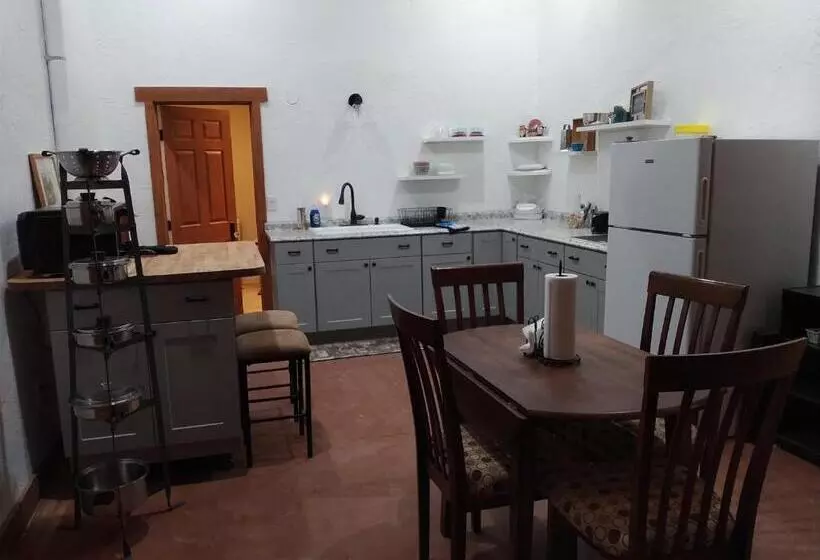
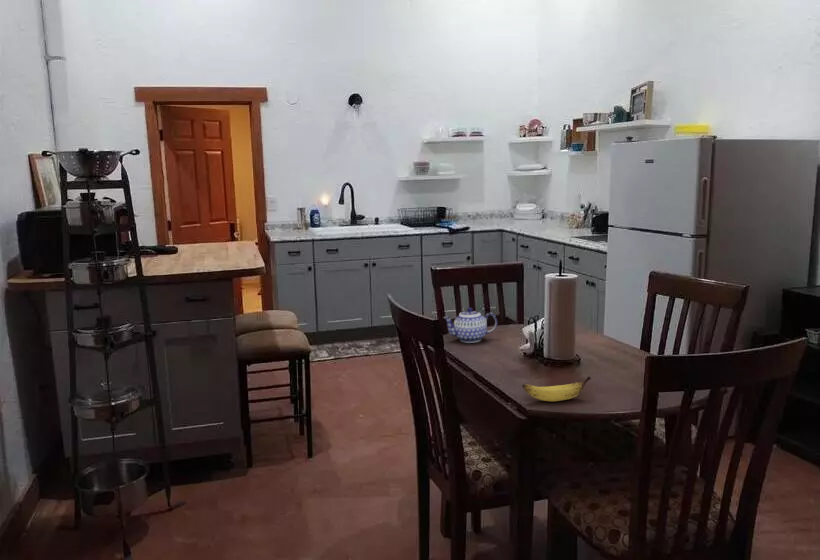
+ banana [521,375,592,403]
+ teapot [443,306,498,344]
